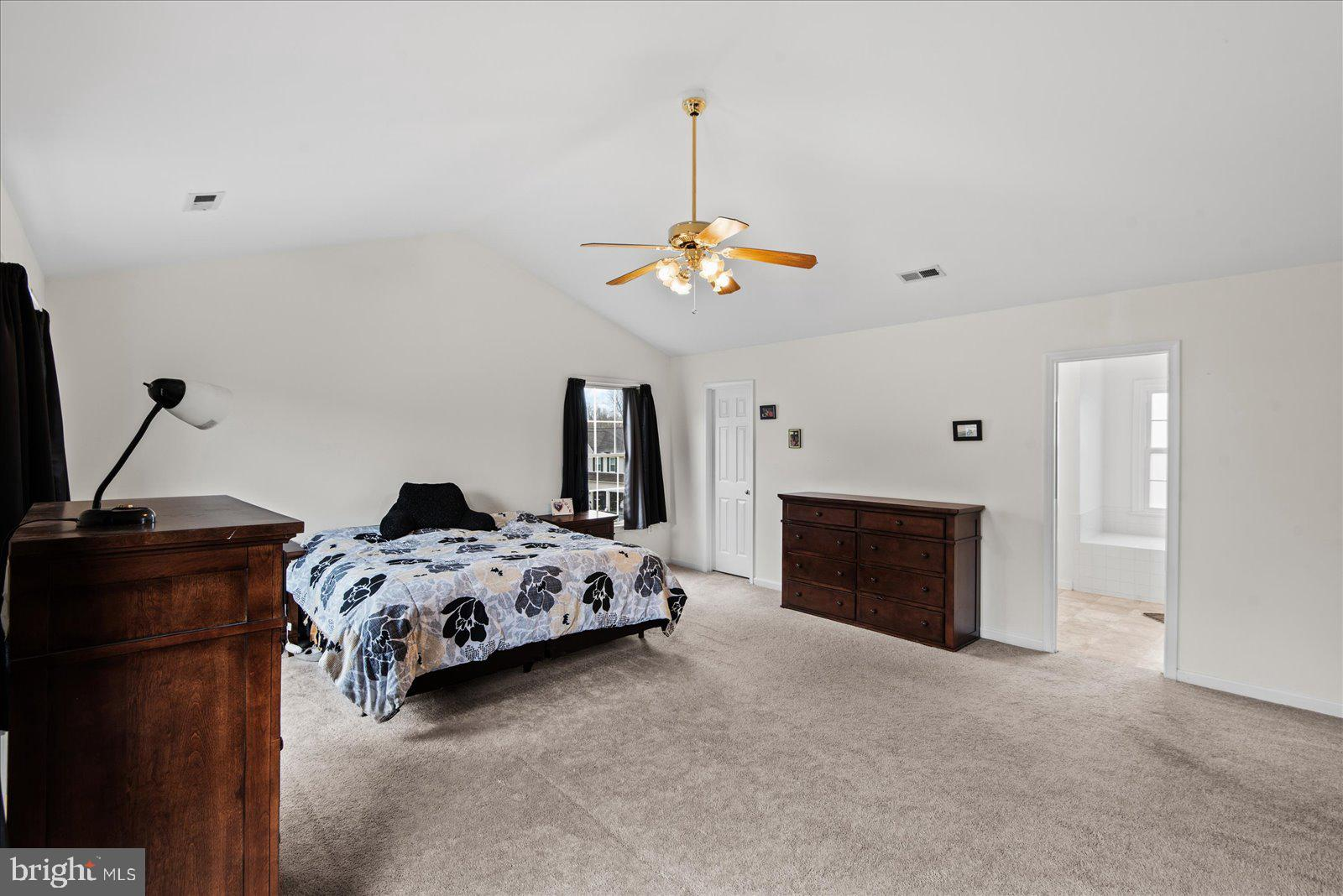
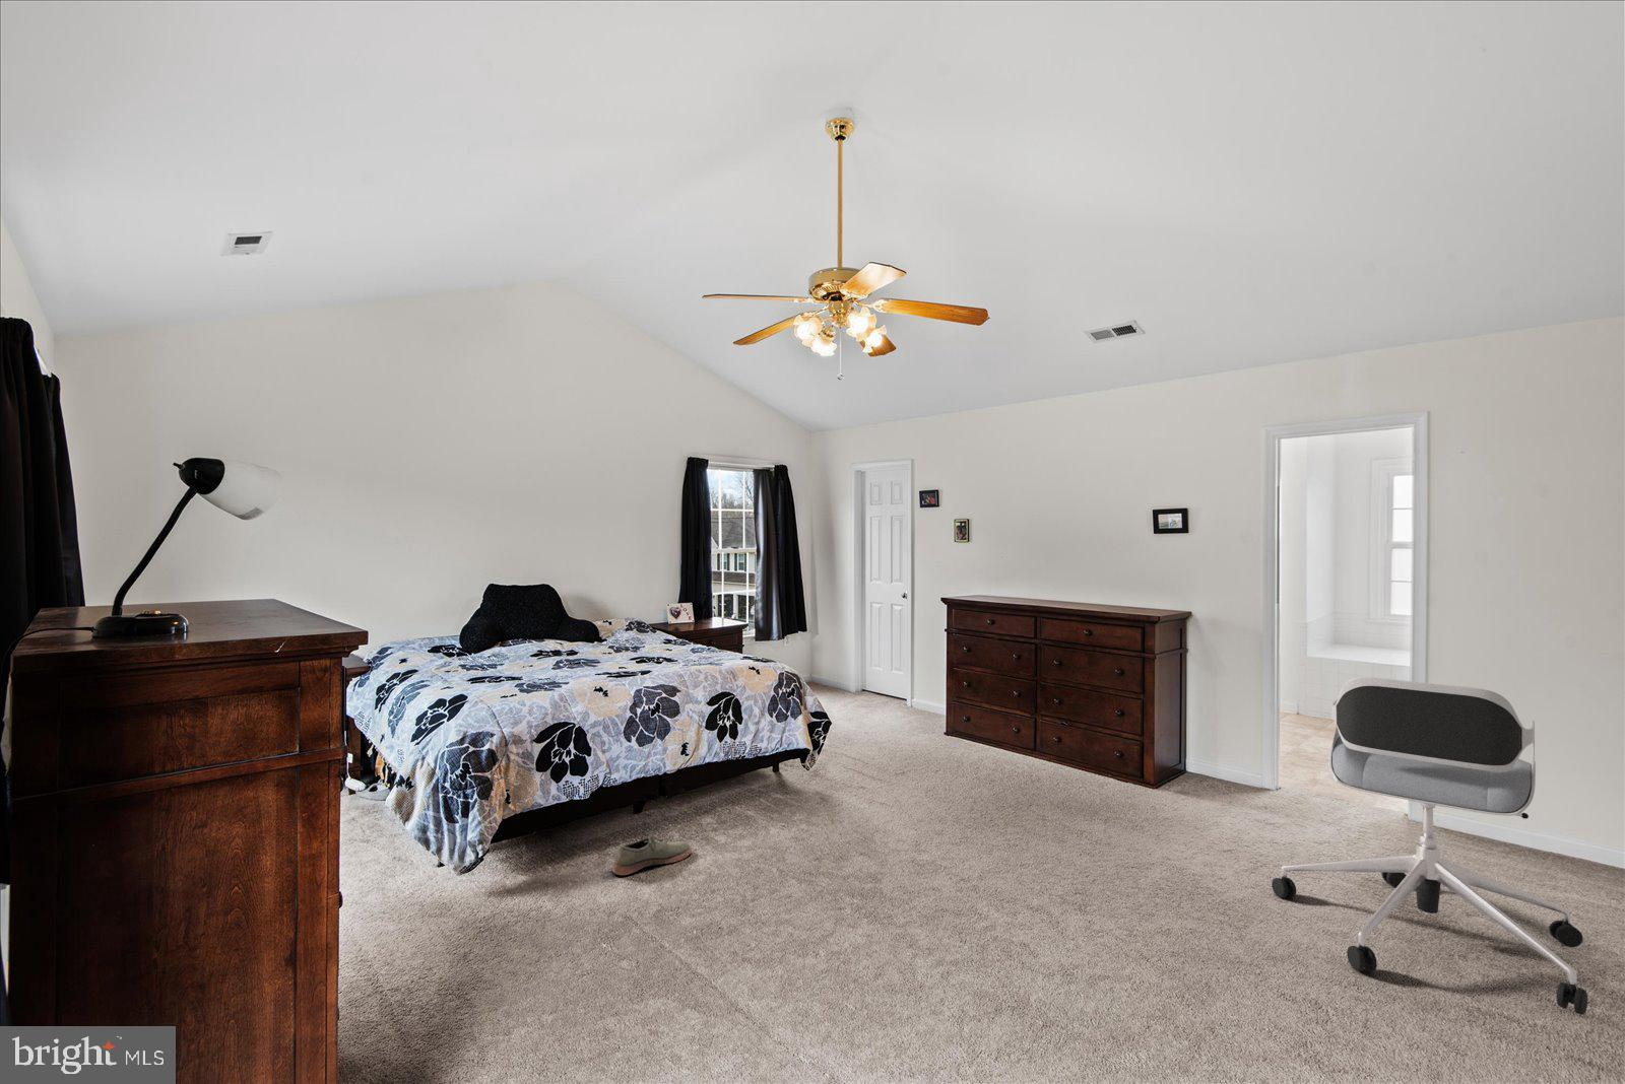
+ office chair [1270,676,1589,1016]
+ shoe [611,832,692,876]
